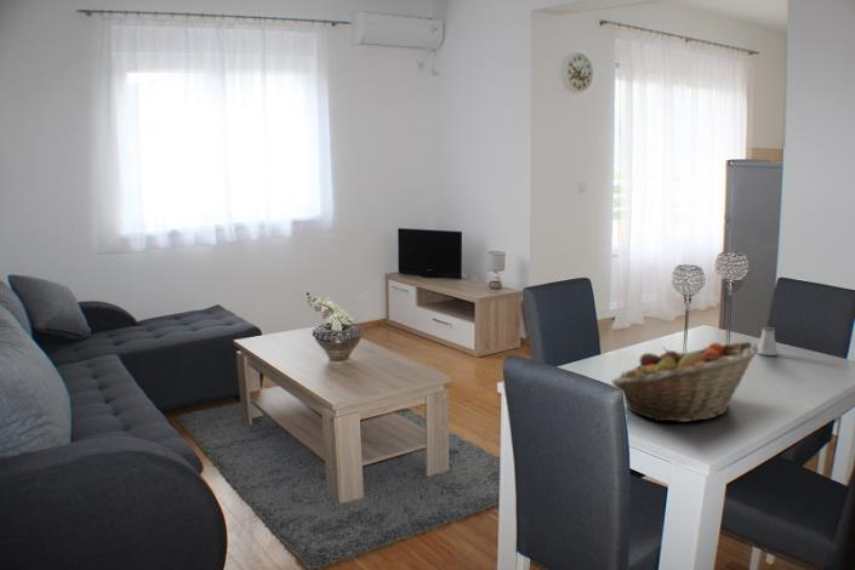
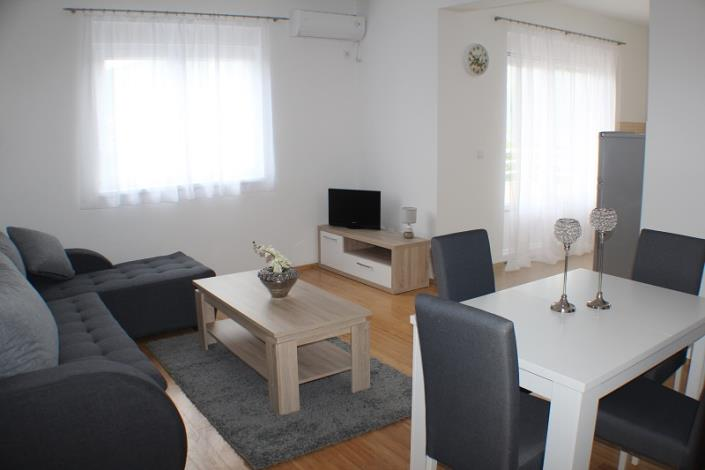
- saltshaker [757,326,779,357]
- fruit basket [611,341,759,423]
